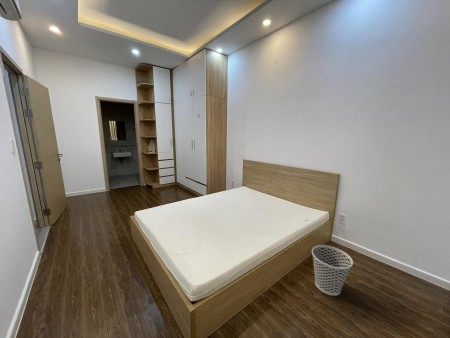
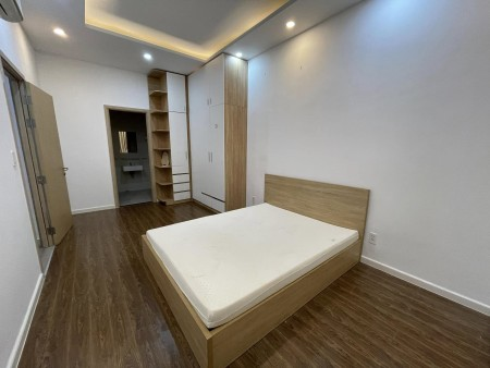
- wastebasket [311,244,354,297]
